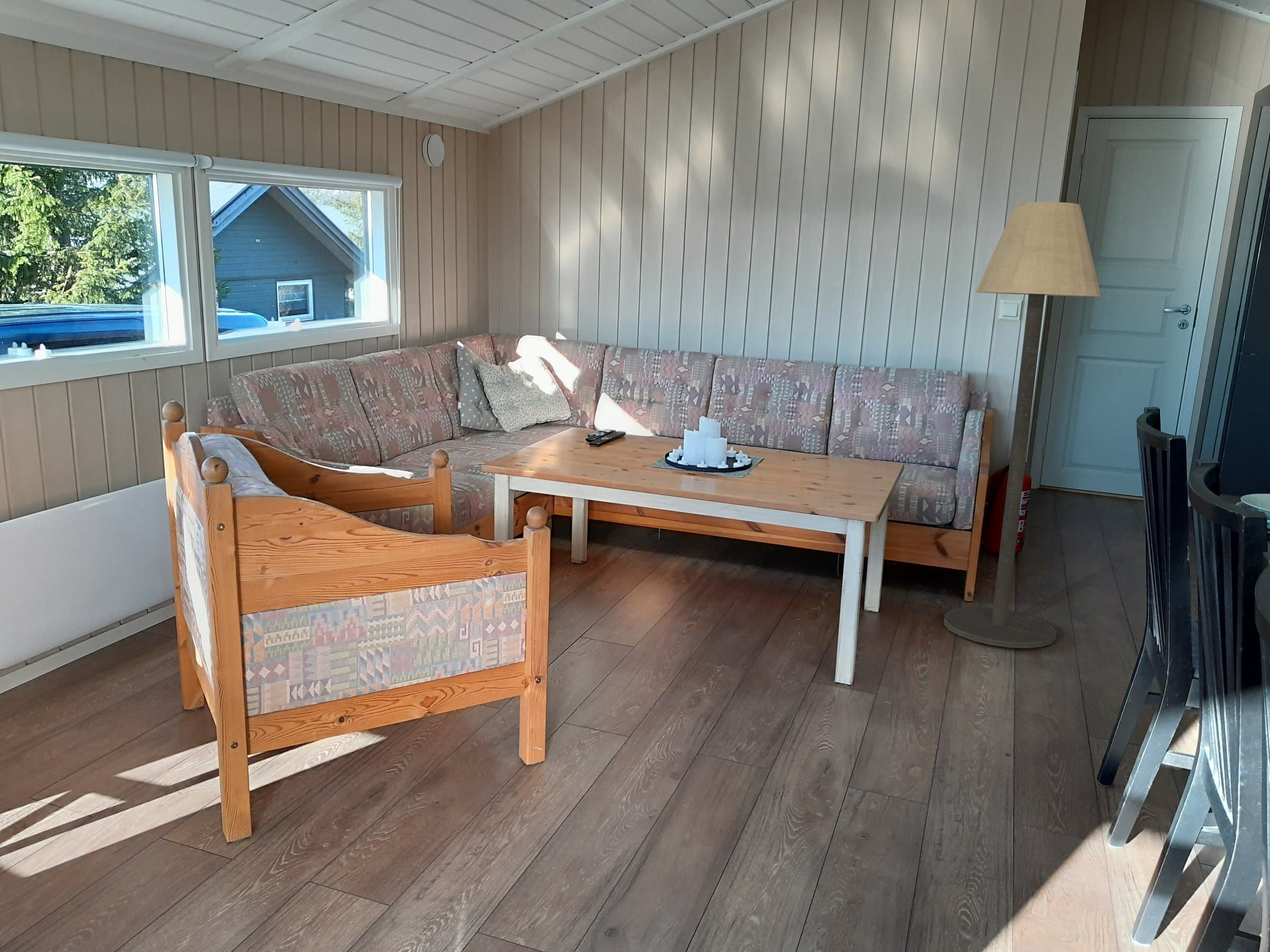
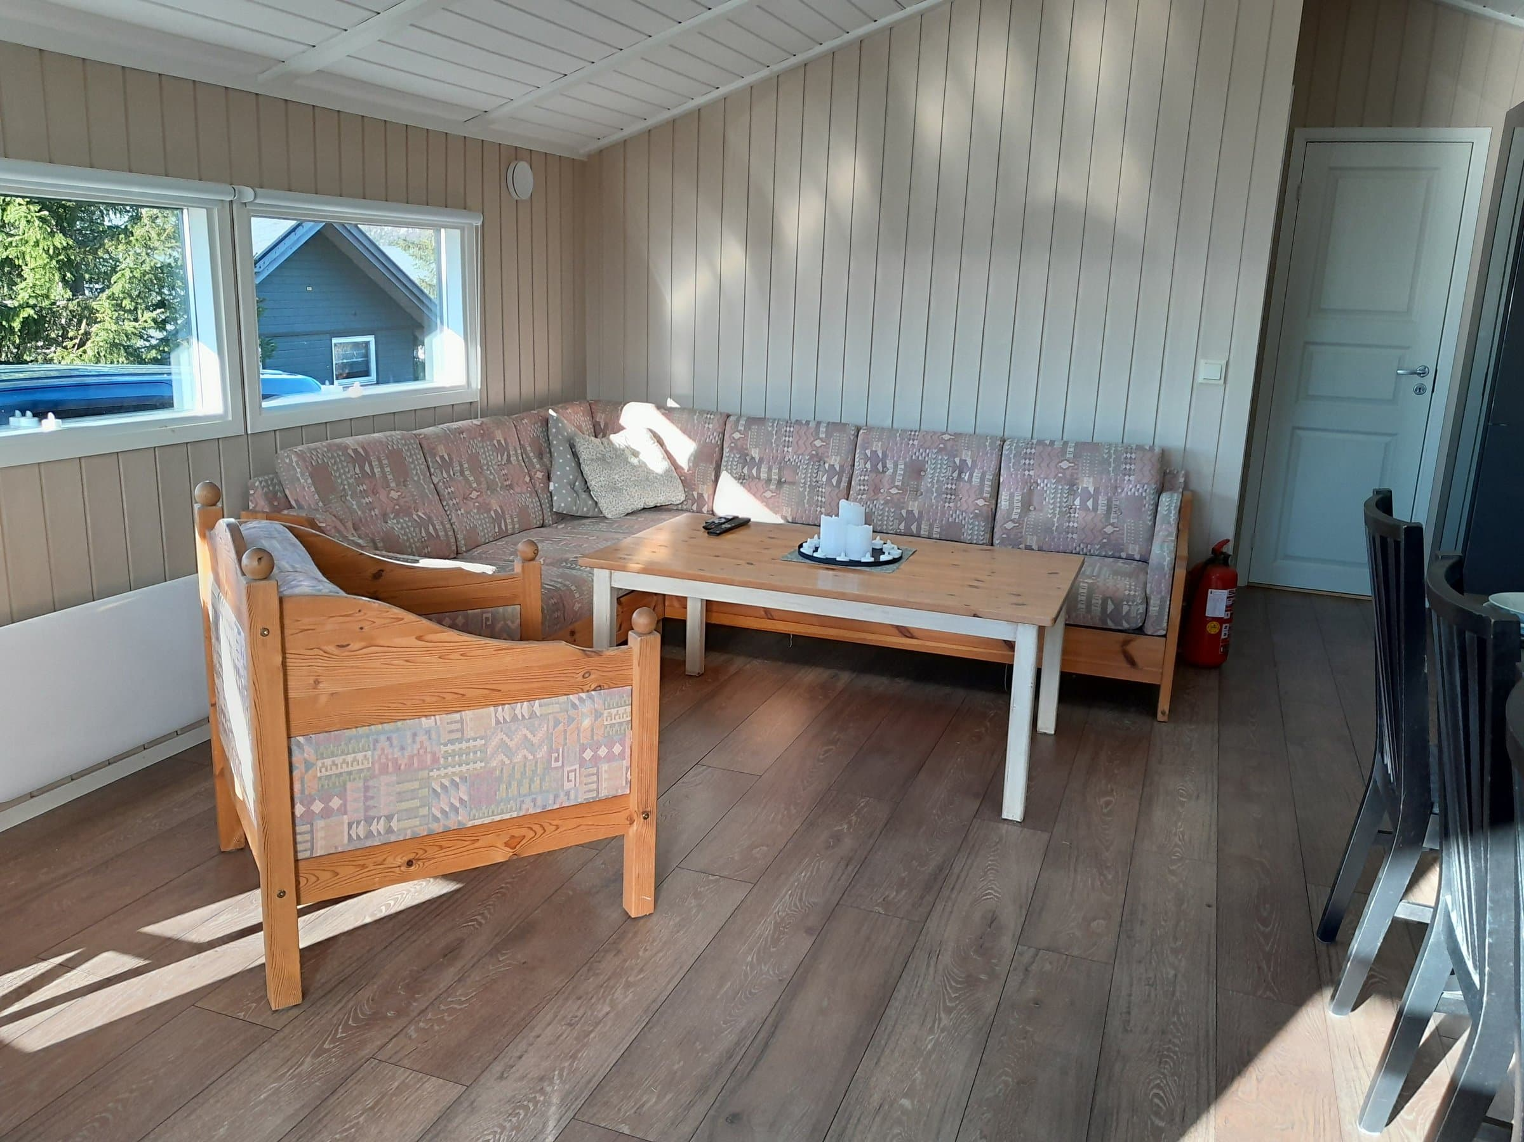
- floor lamp [944,202,1102,649]
